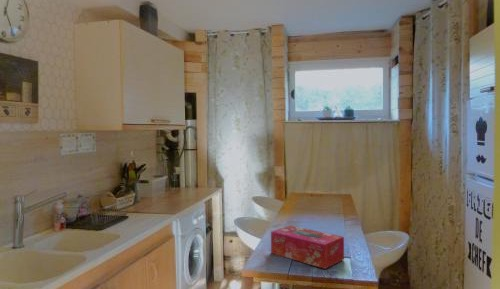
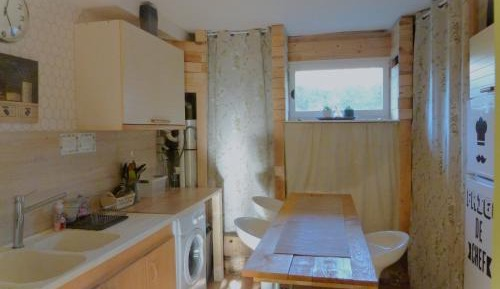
- tissue box [270,225,345,270]
